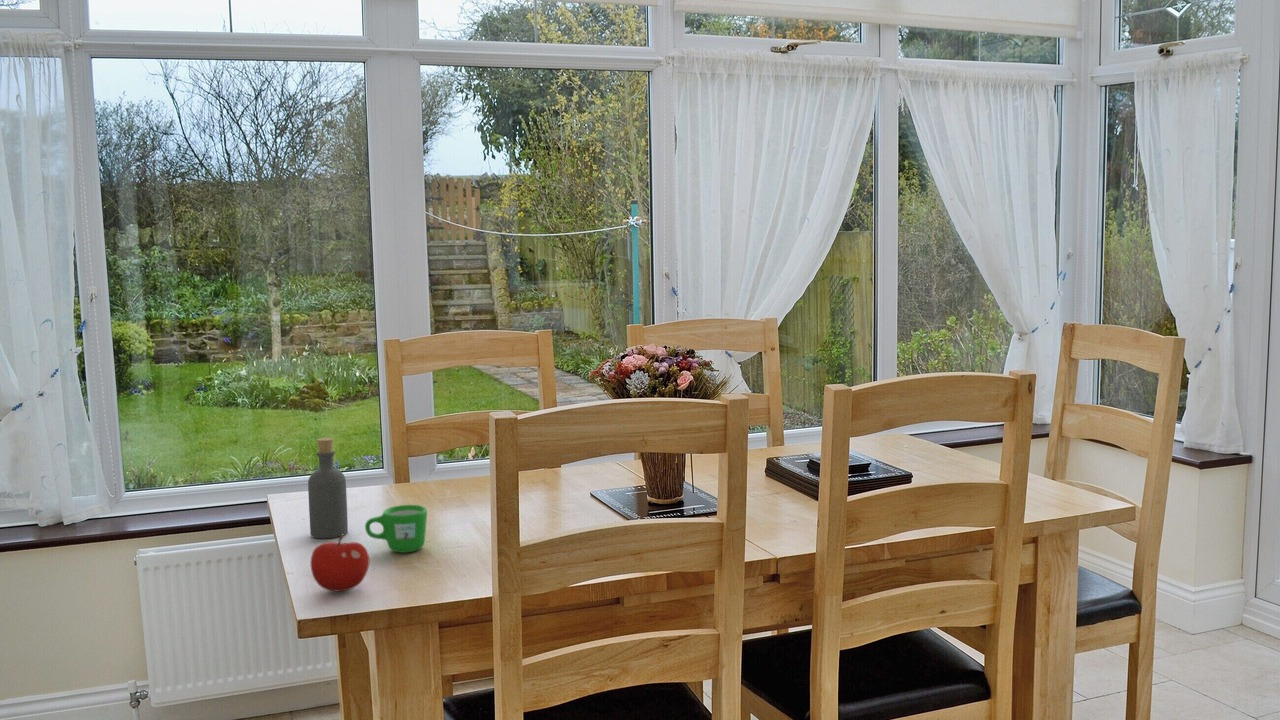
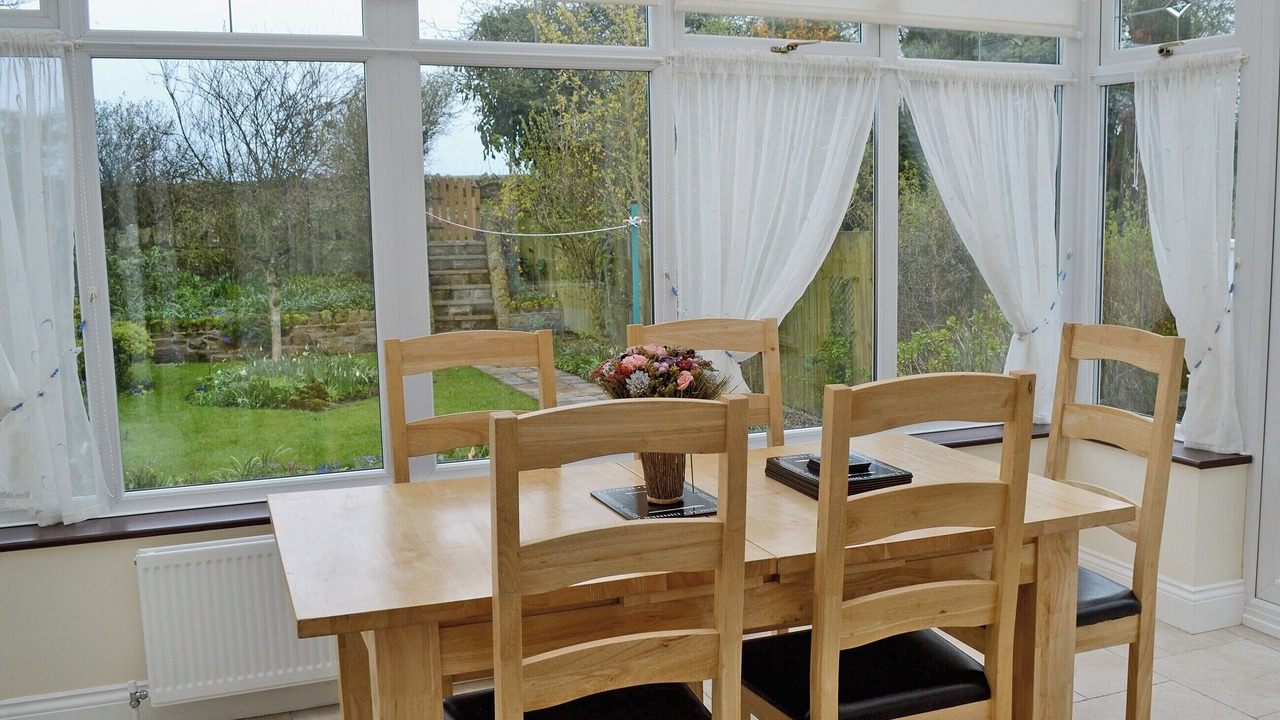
- mug [364,504,428,553]
- bottle [307,437,349,539]
- fruit [309,534,370,592]
